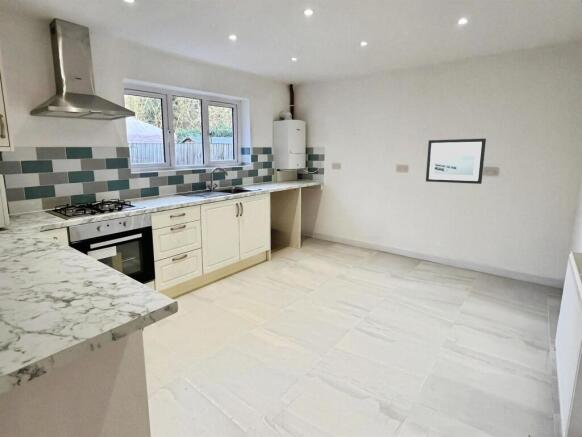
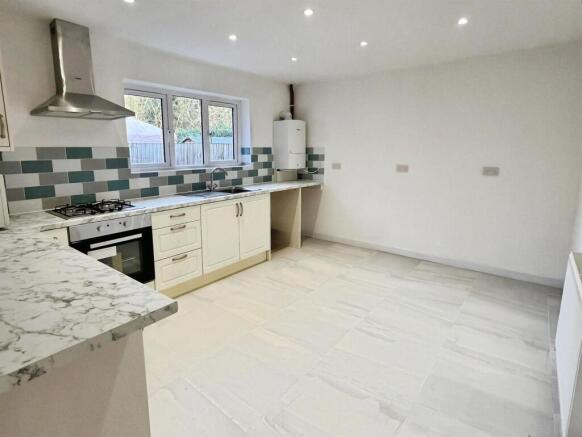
- wall art [425,138,487,185]
